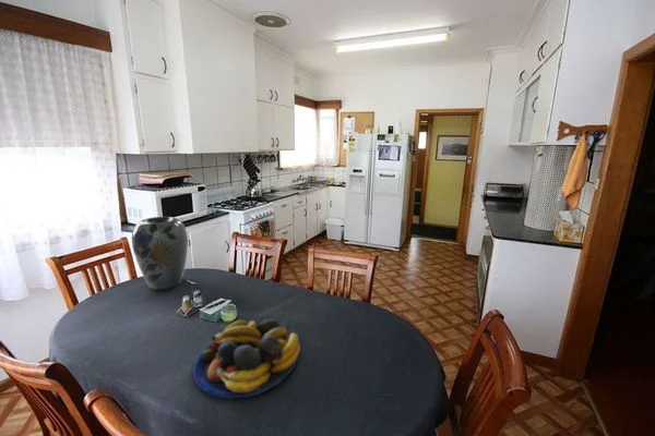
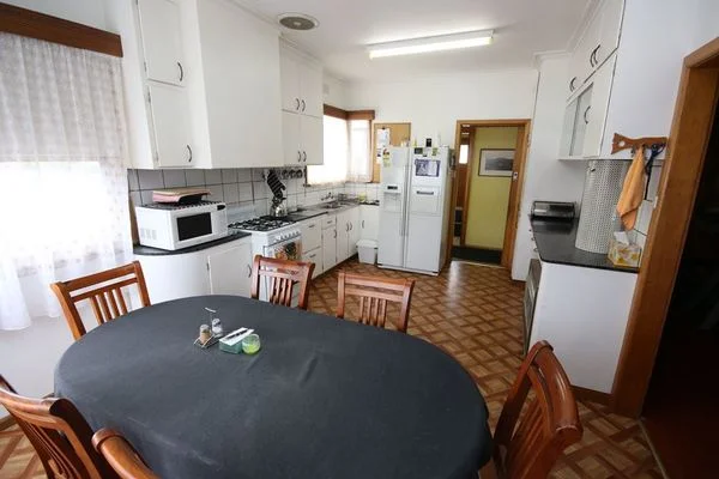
- fruit bowl [192,318,301,400]
- vase [131,216,189,291]
